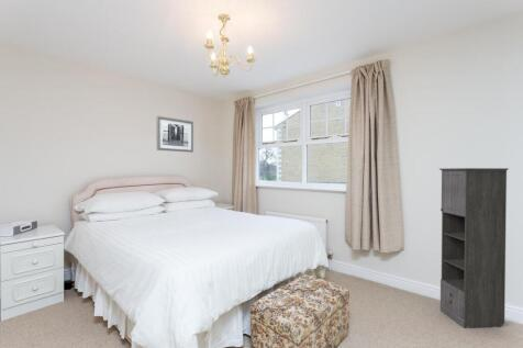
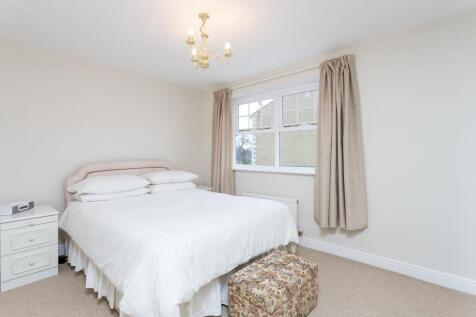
- storage cabinet [438,167,510,328]
- wall art [156,115,194,154]
